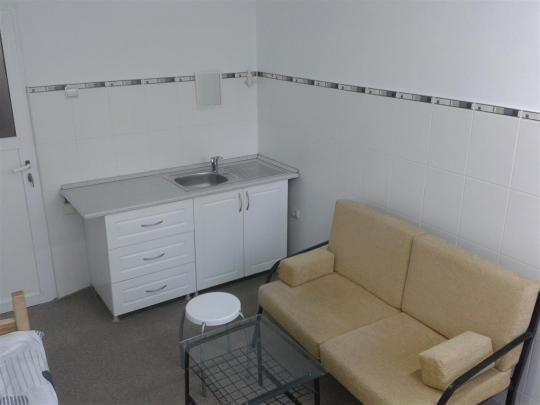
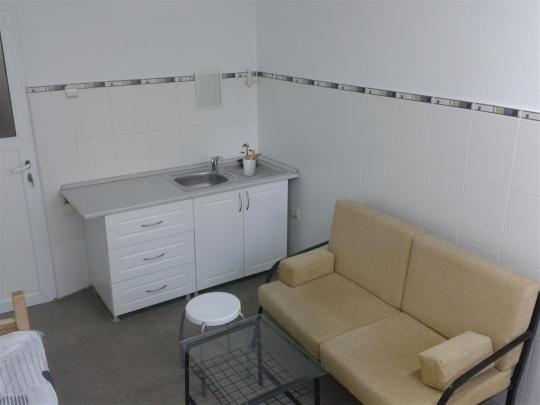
+ terrarium [234,142,260,168]
+ utensil holder [243,149,263,177]
